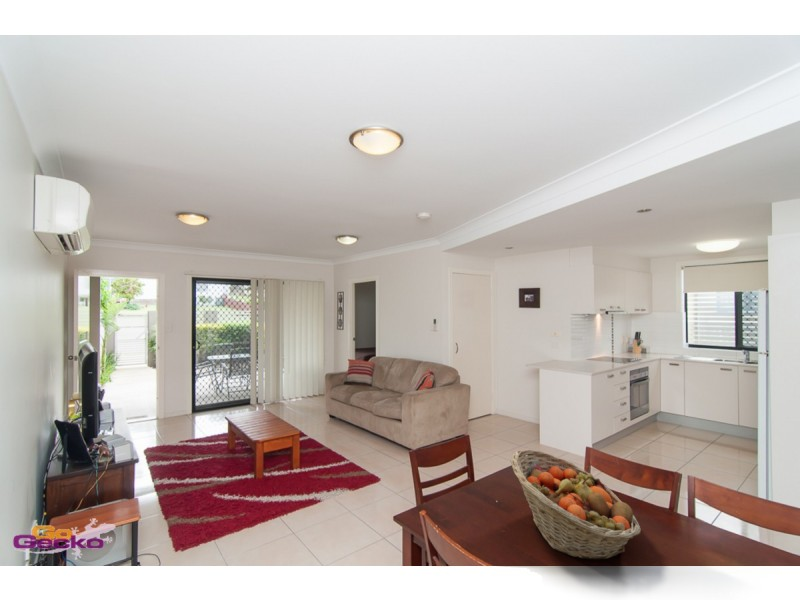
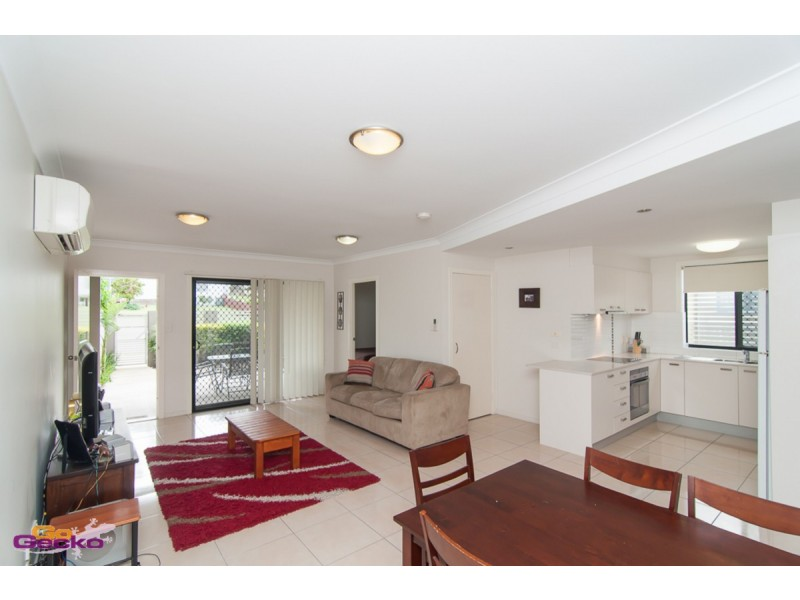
- fruit basket [509,449,642,560]
